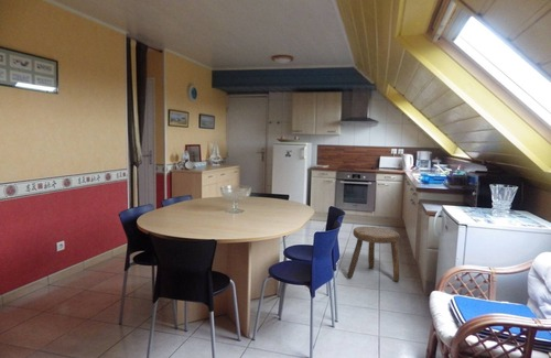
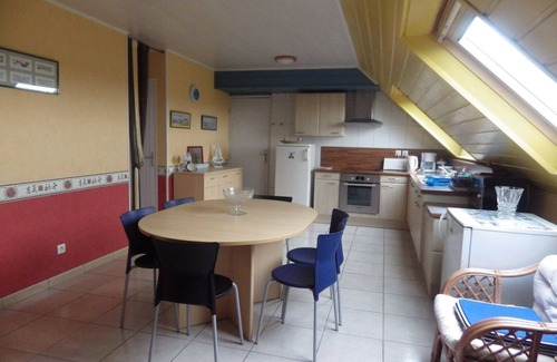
- stool [346,226,401,282]
